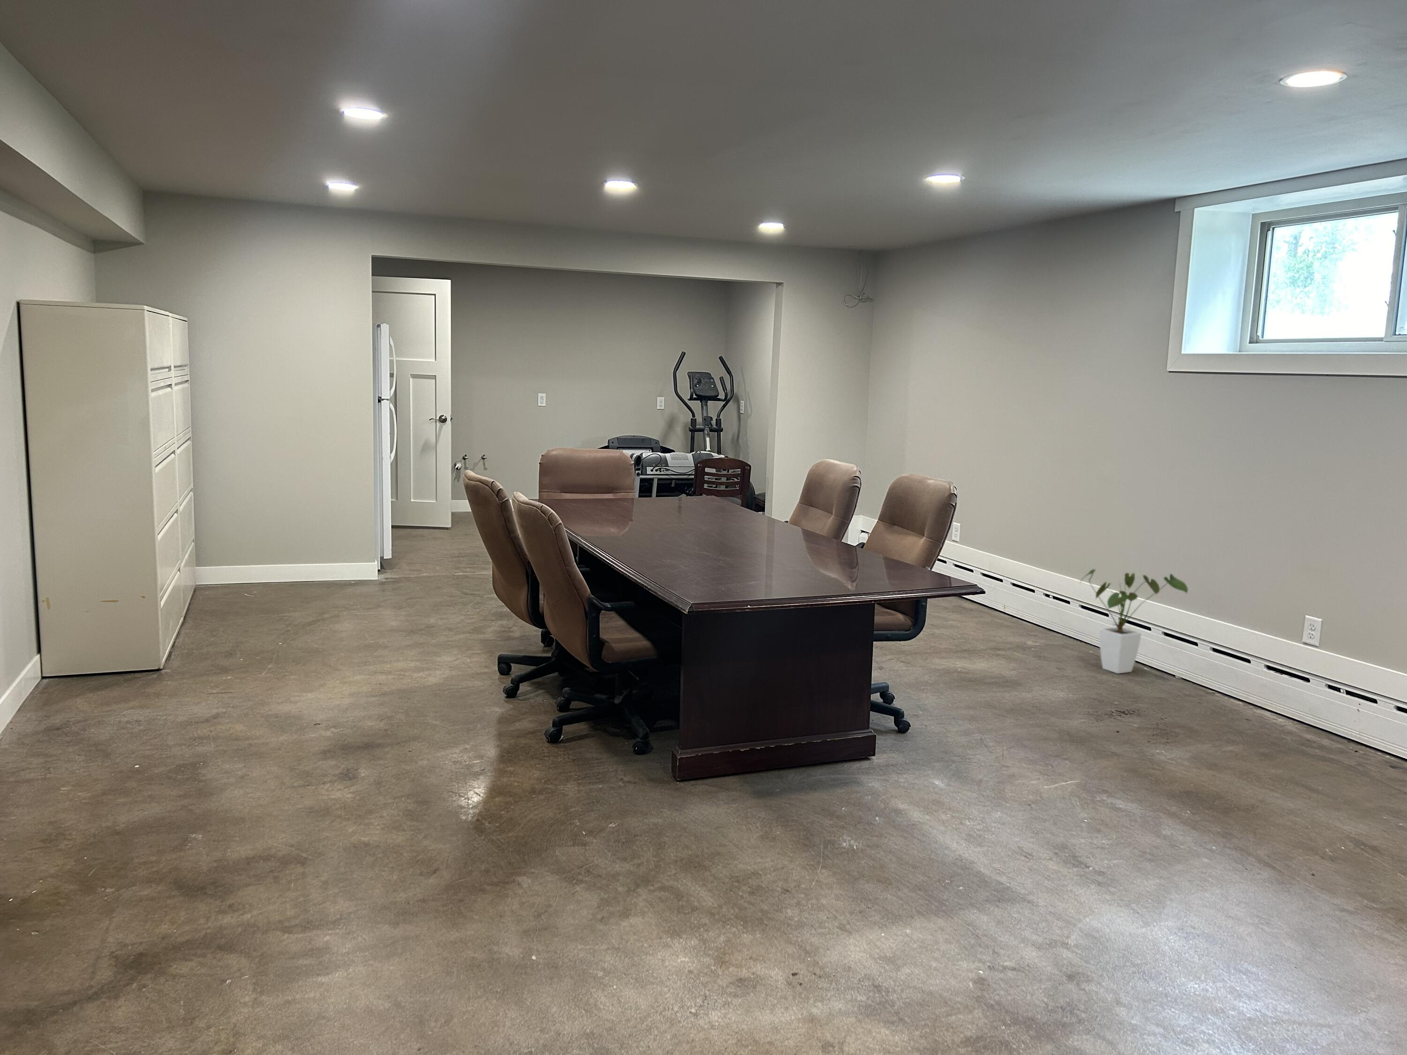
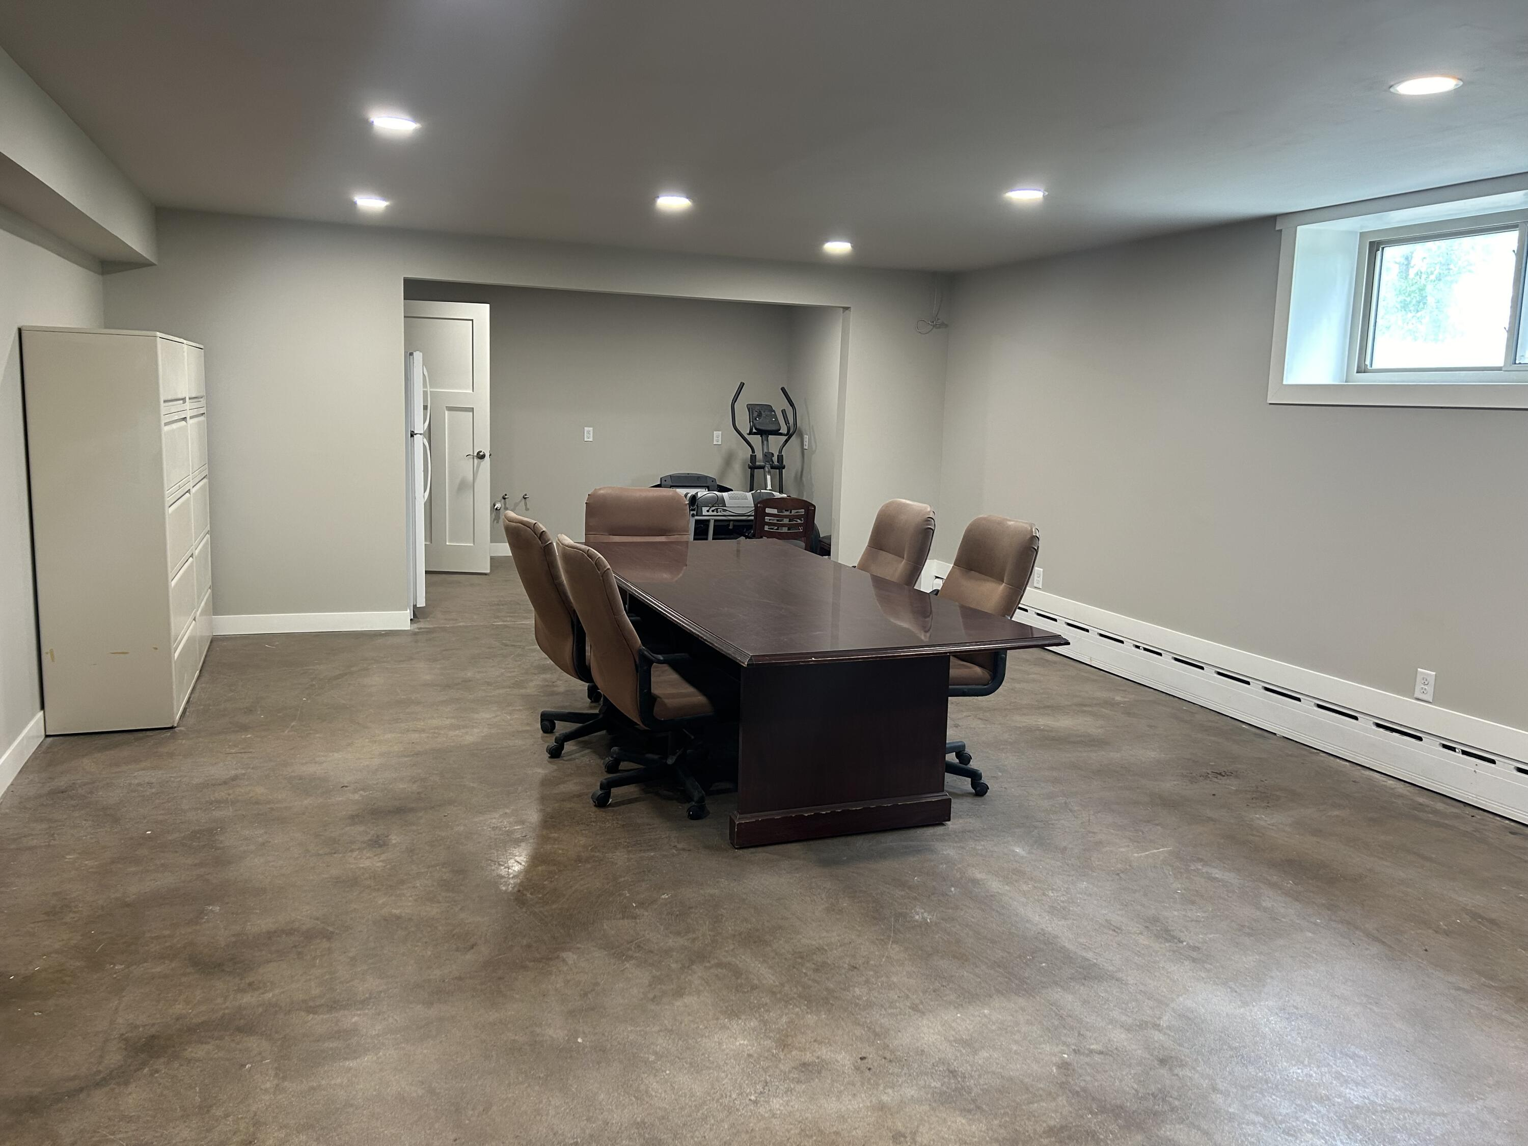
- house plant [1079,569,1189,674]
